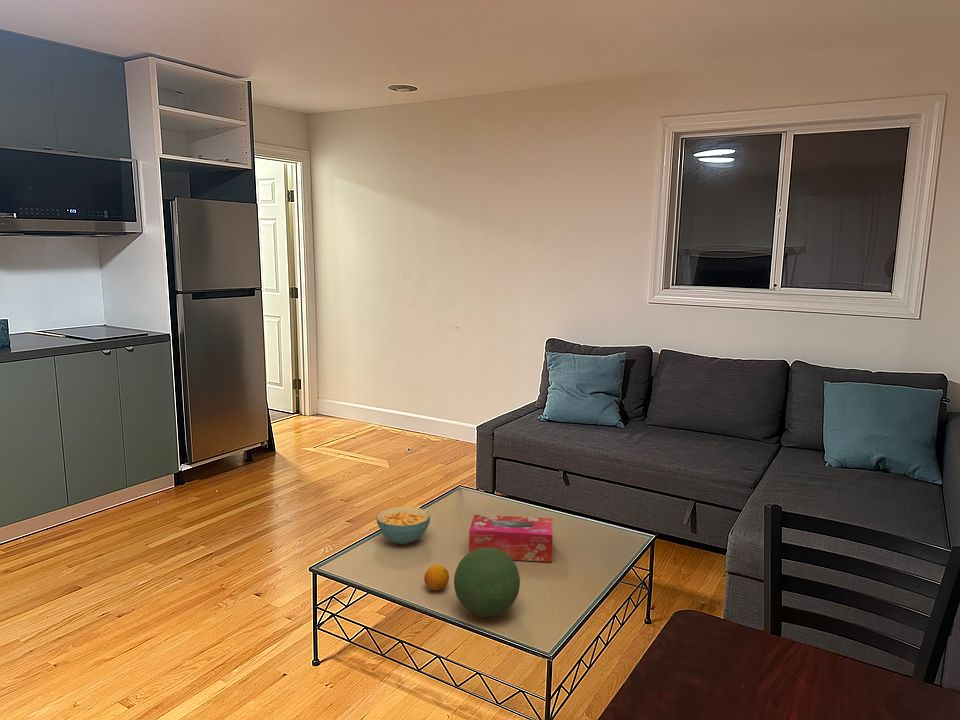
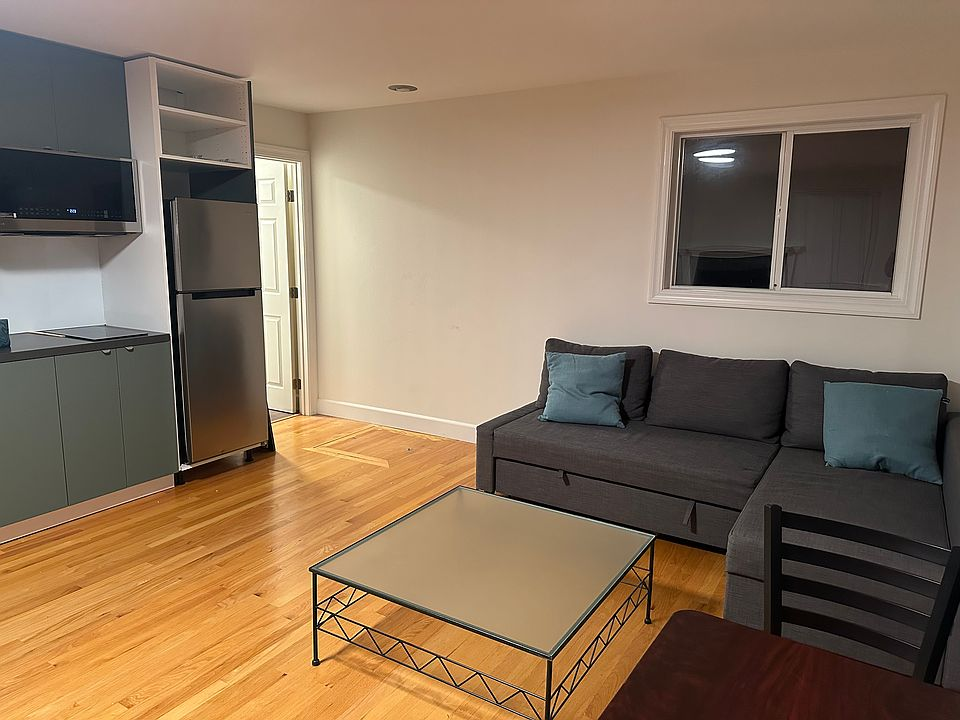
- cereal bowl [375,506,431,545]
- tissue box [468,514,554,563]
- decorative orb [453,547,521,618]
- fruit [423,564,450,591]
